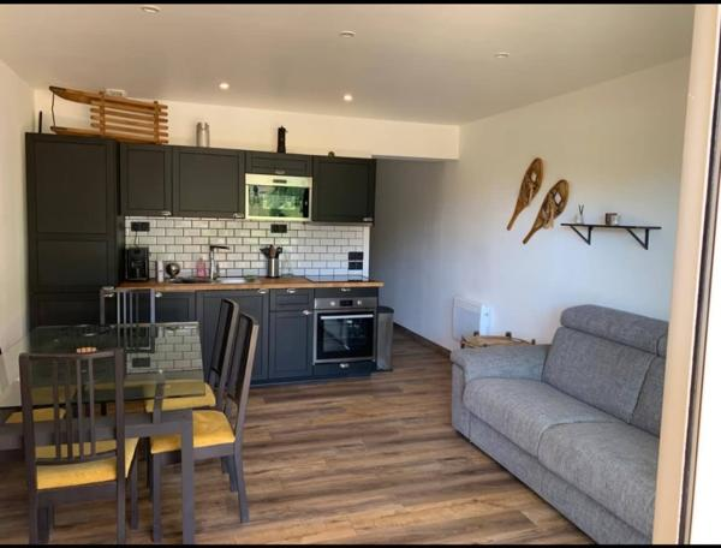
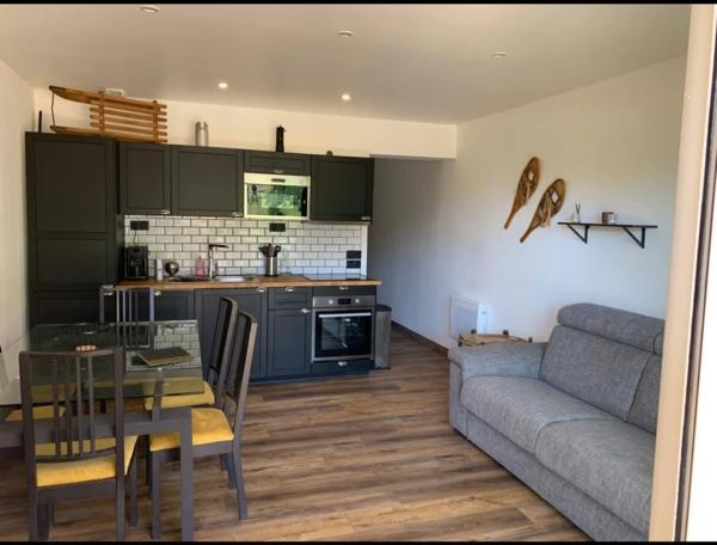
+ notepad [134,344,195,368]
